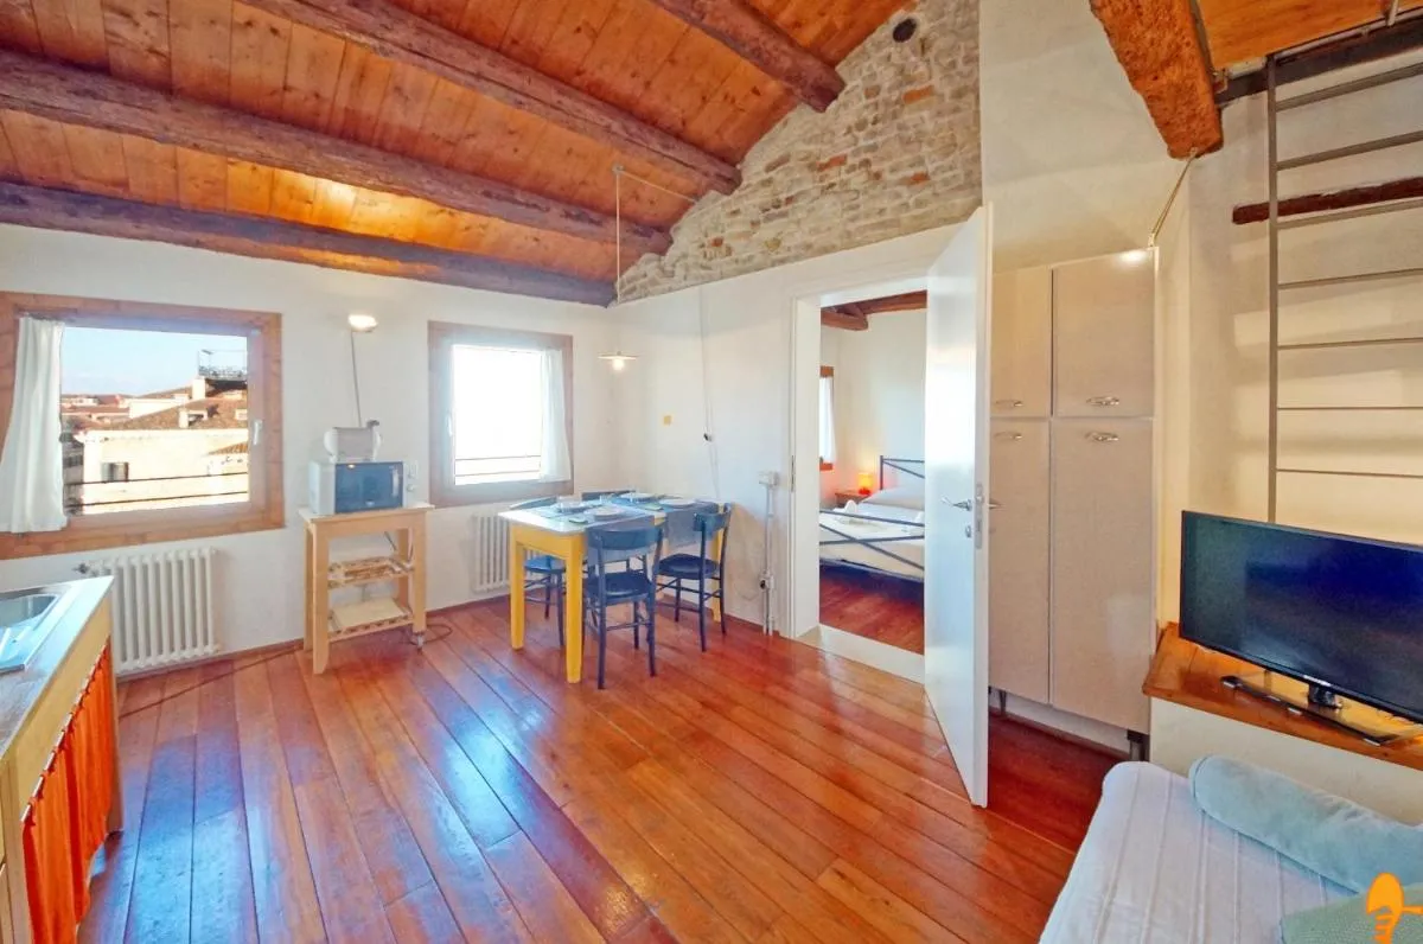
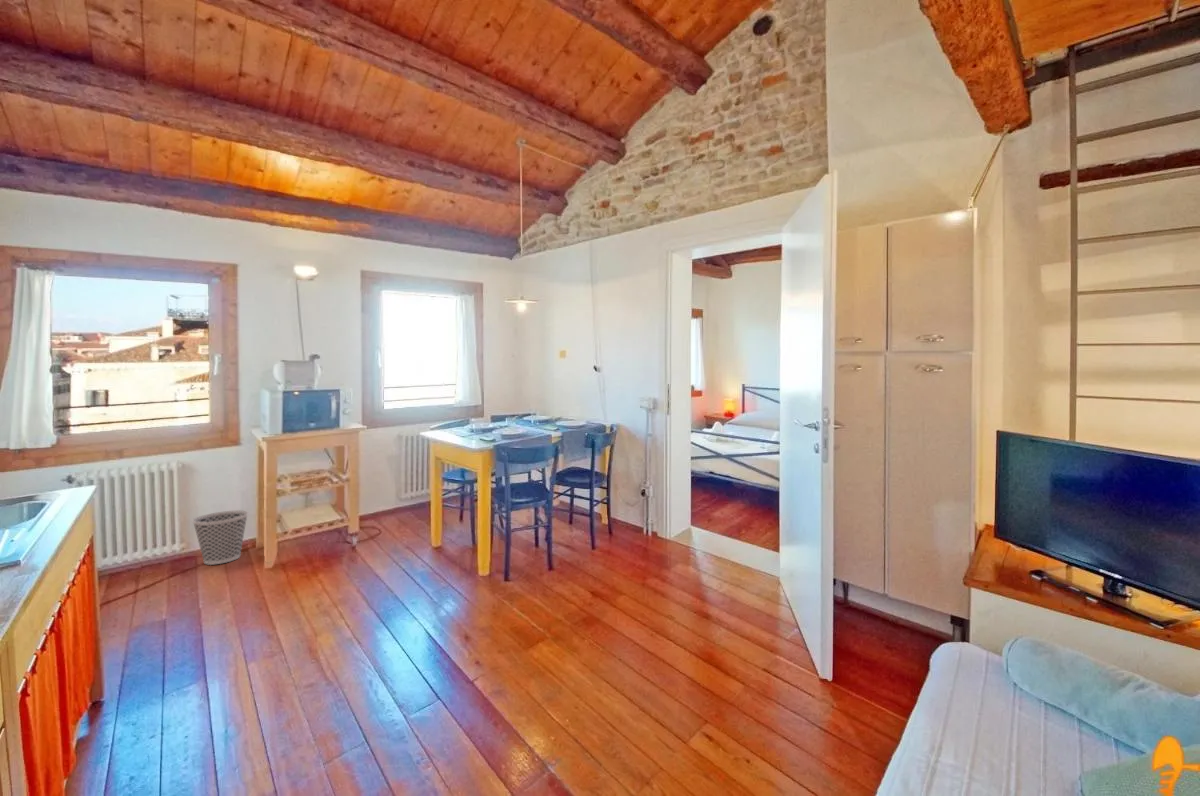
+ wastebasket [191,509,249,566]
